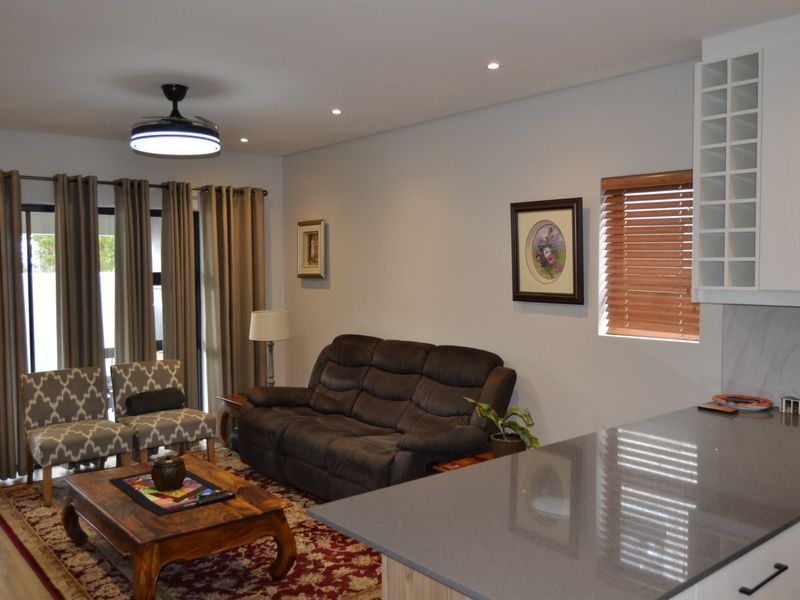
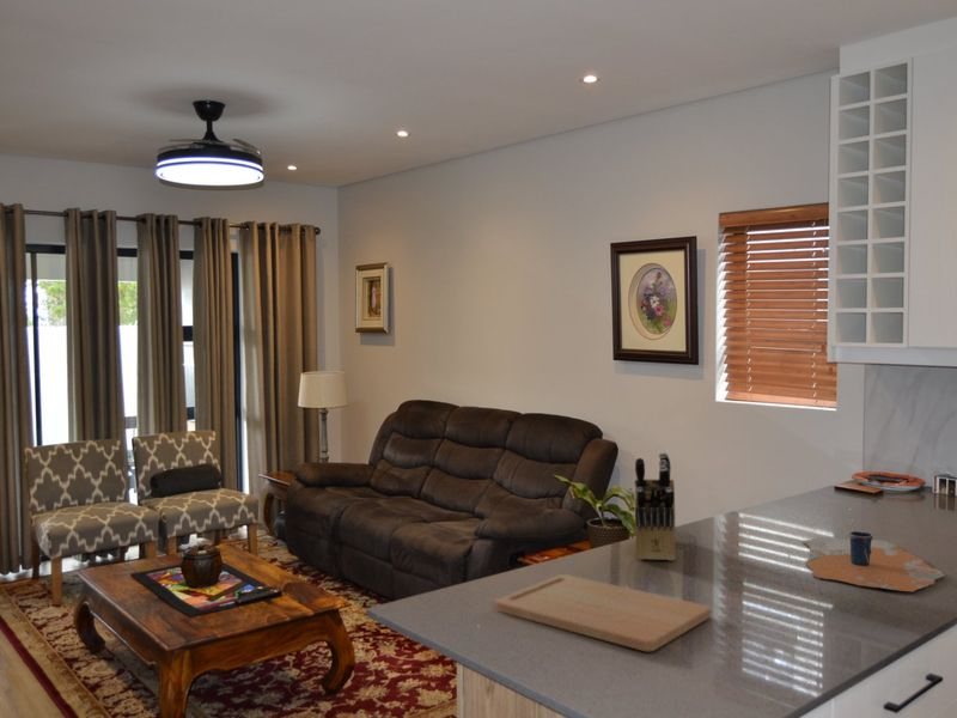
+ knife block [634,451,677,562]
+ cup [801,530,946,592]
+ cutting board [494,573,712,652]
